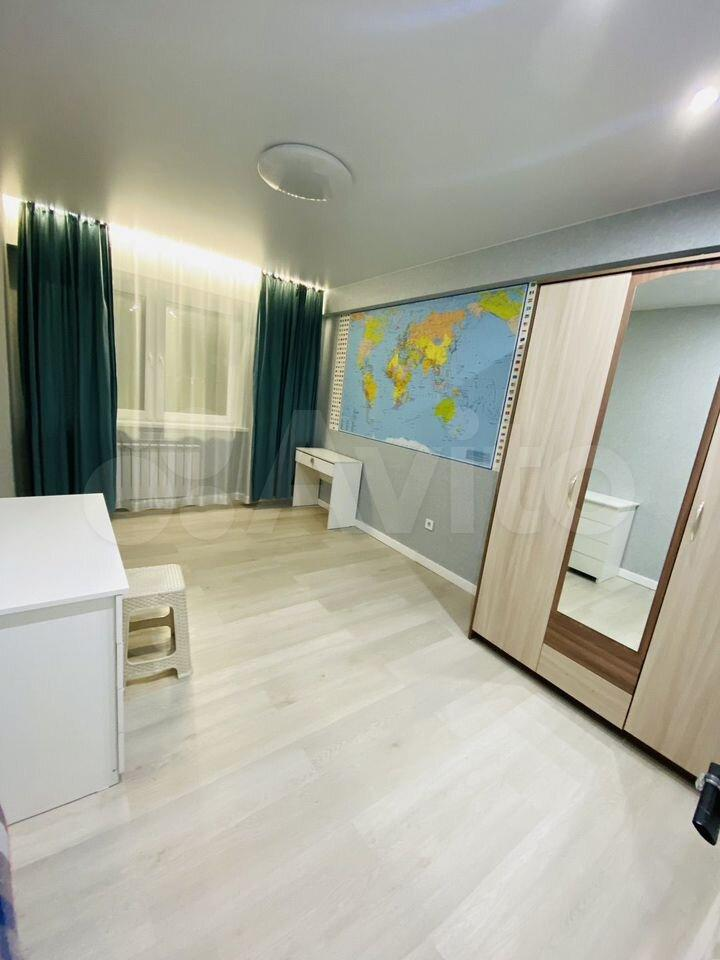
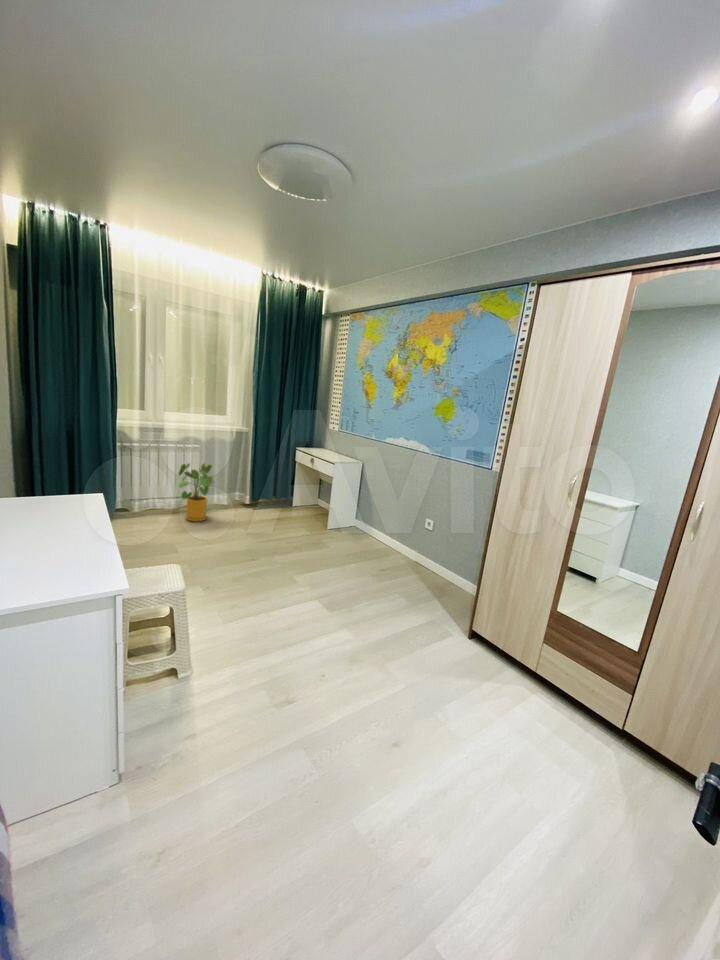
+ house plant [177,462,217,522]
